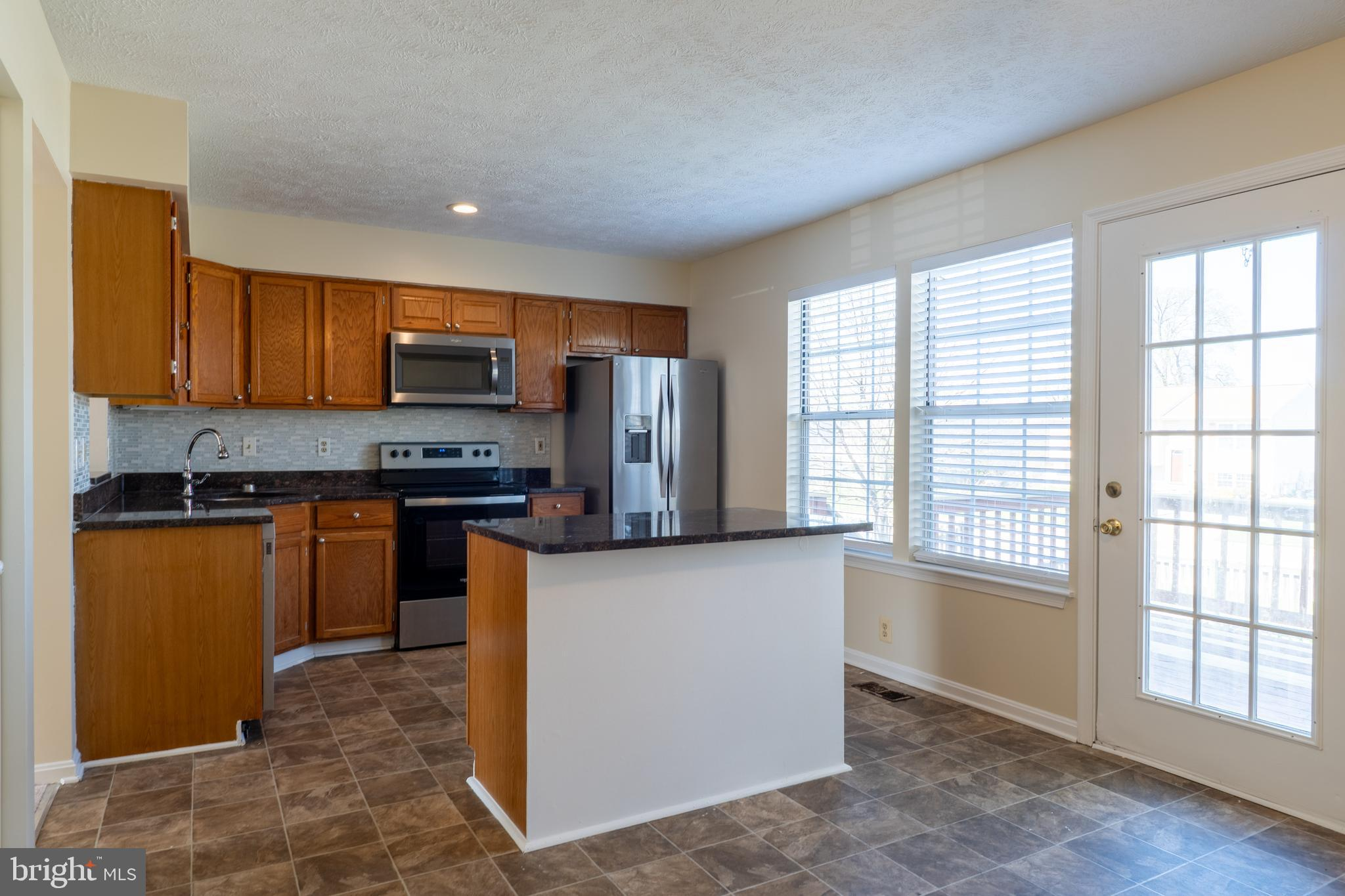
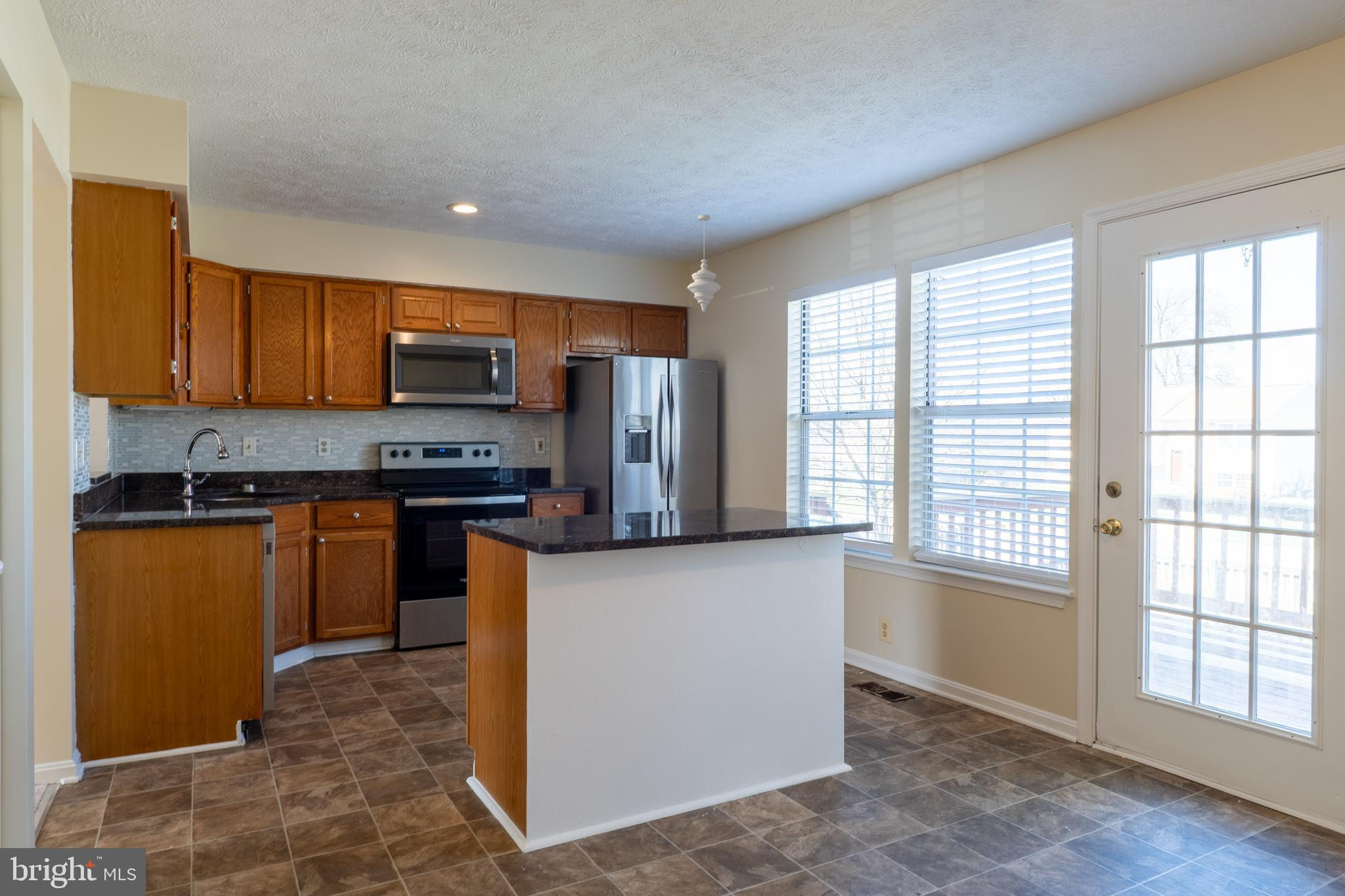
+ pendant light [687,214,721,312]
